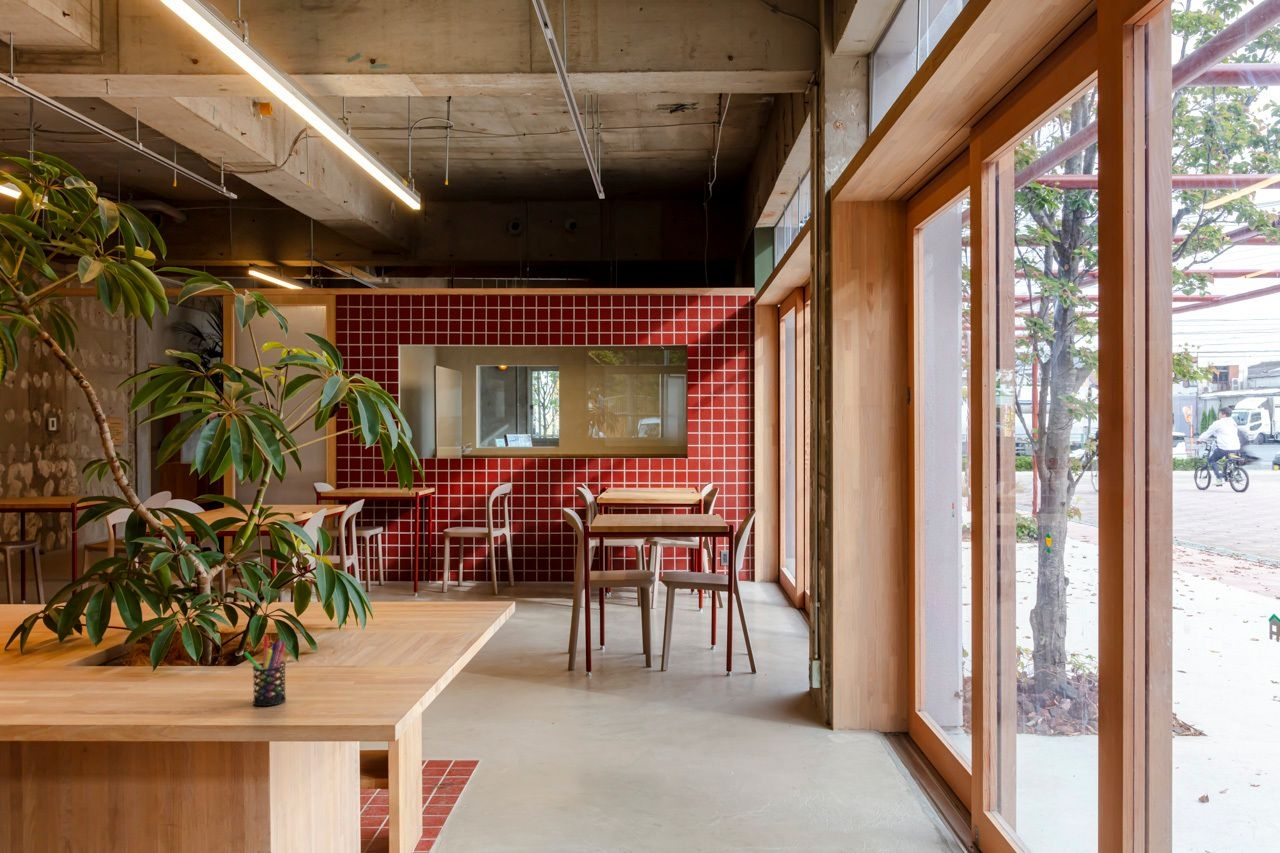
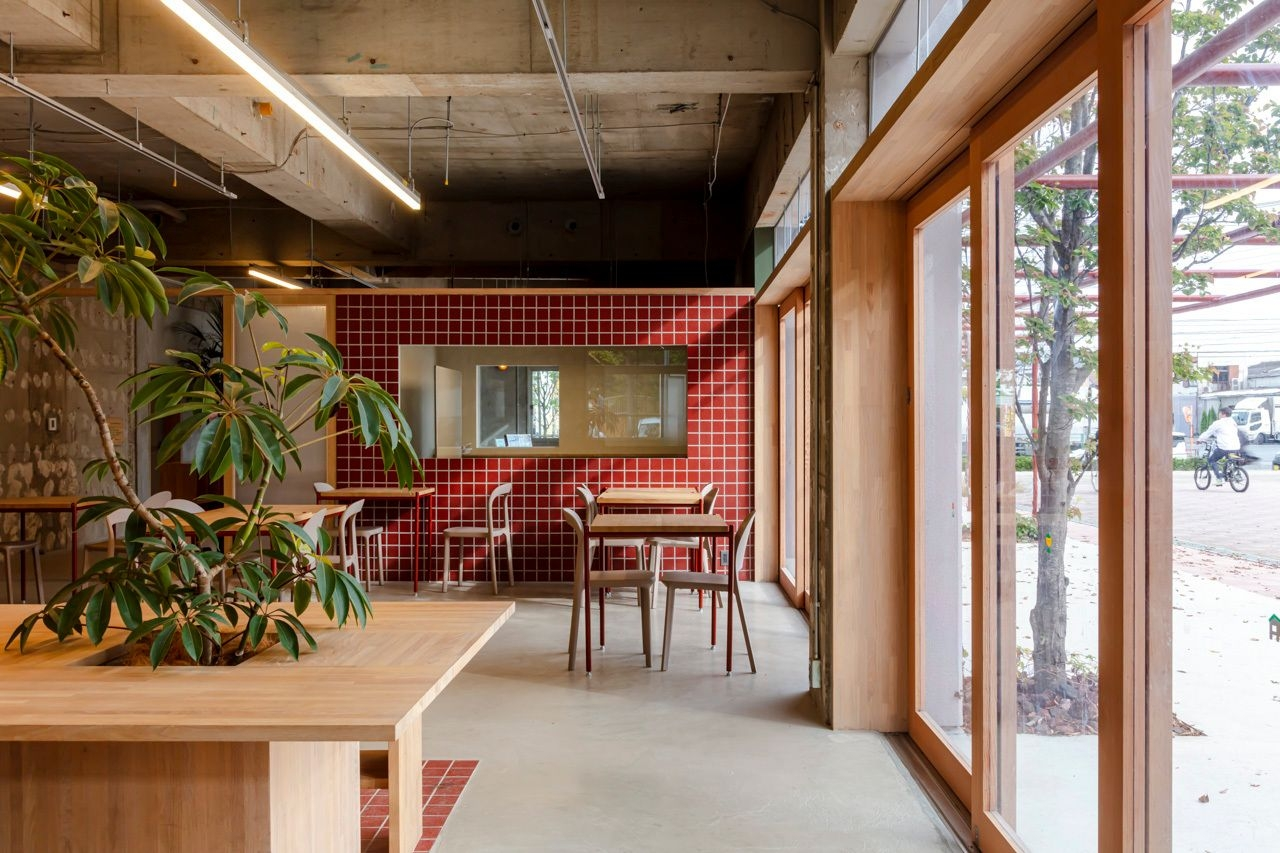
- pen holder [242,635,287,707]
